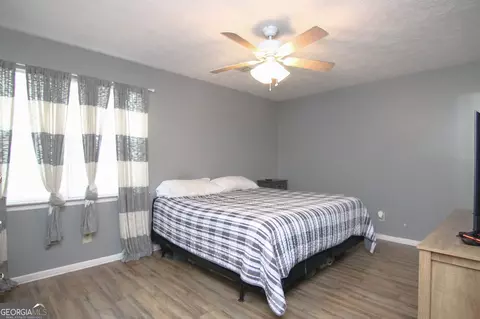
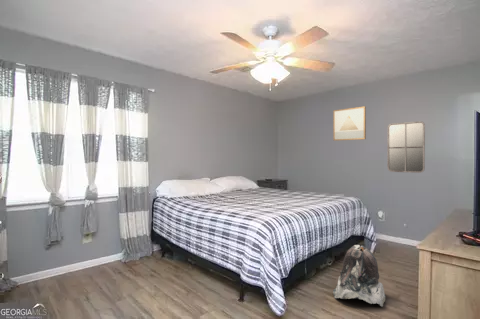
+ wall art [332,105,367,142]
+ backpack [332,244,386,307]
+ home mirror [386,120,426,174]
